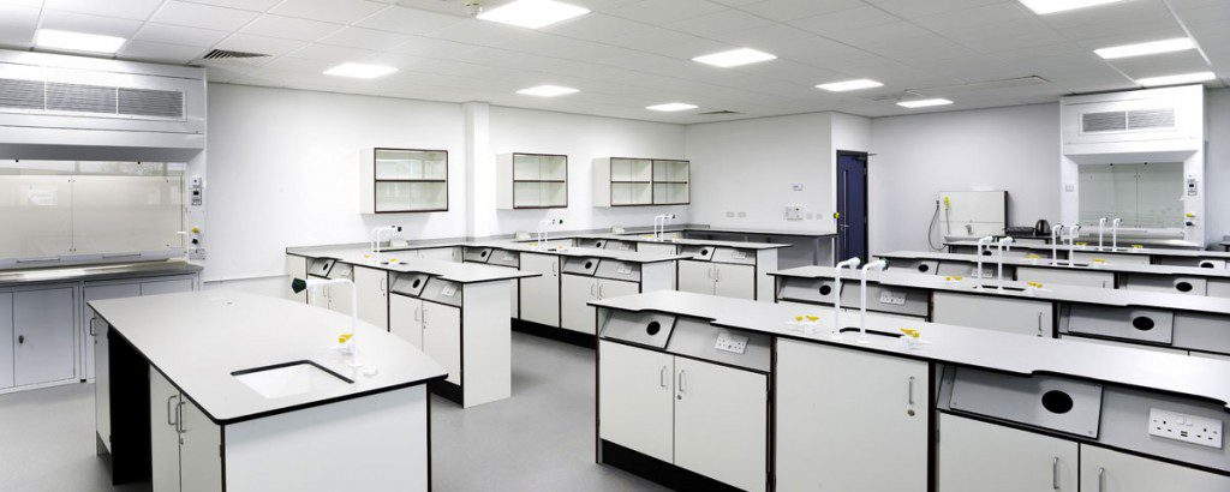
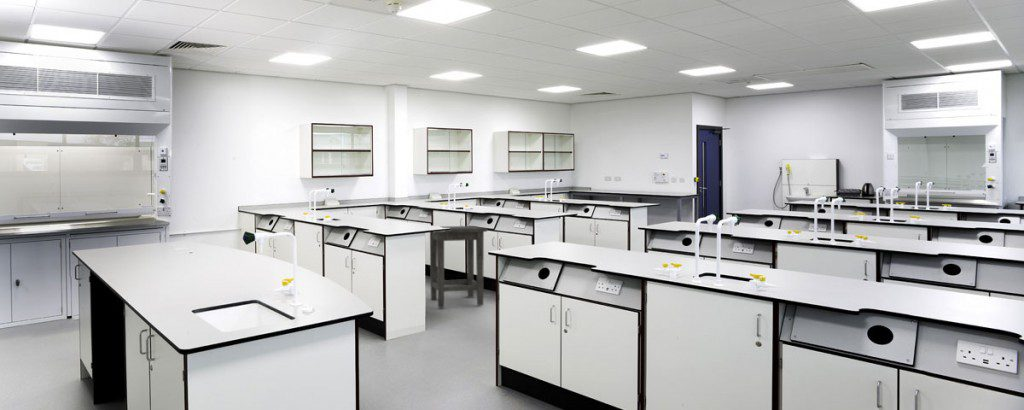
+ bar stool [429,225,488,309]
